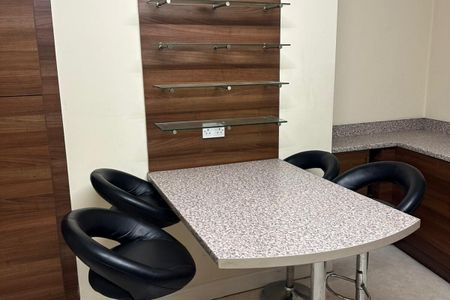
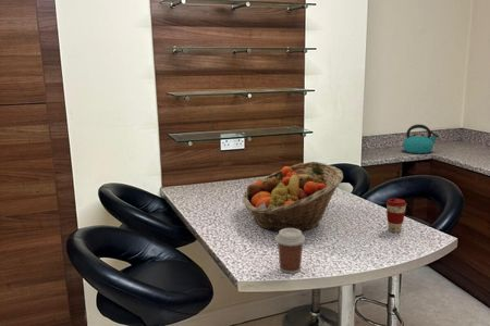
+ coffee cup [385,198,408,234]
+ kettle [402,123,440,154]
+ fruit basket [242,161,344,233]
+ coffee cup [274,228,306,275]
